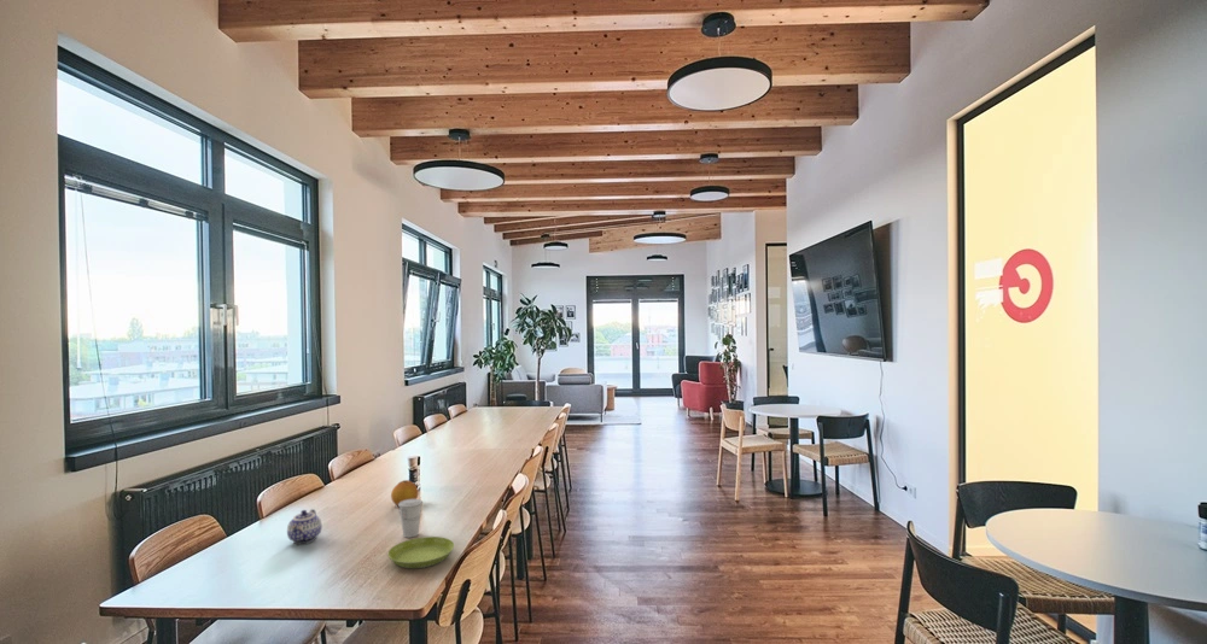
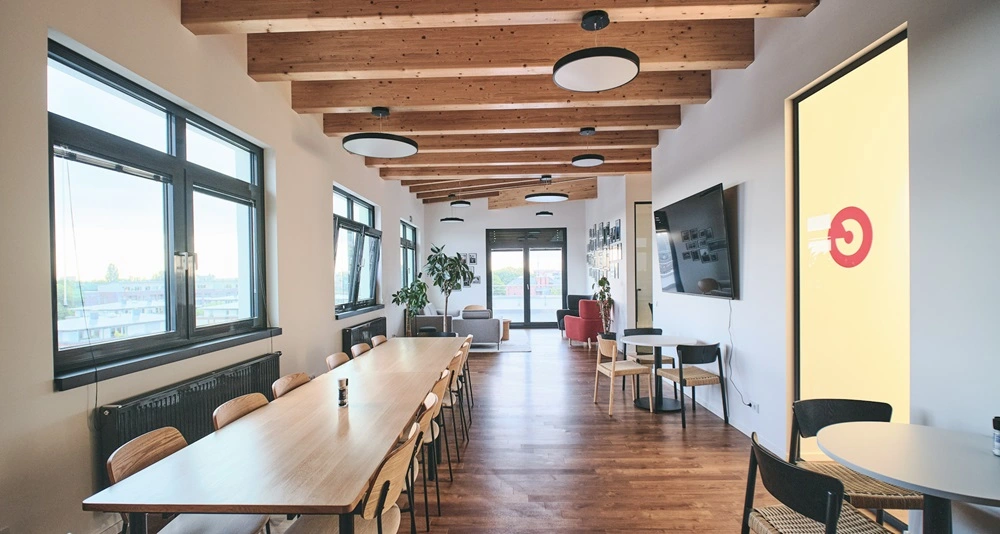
- teapot [286,508,323,545]
- fruit [390,479,419,507]
- saucer [386,535,455,569]
- cup [397,498,424,539]
